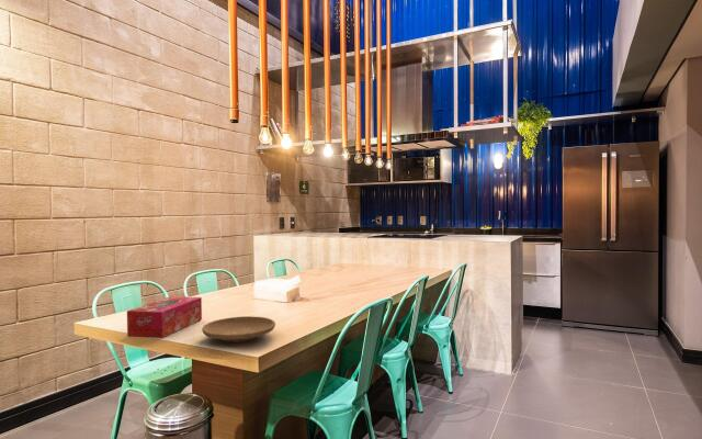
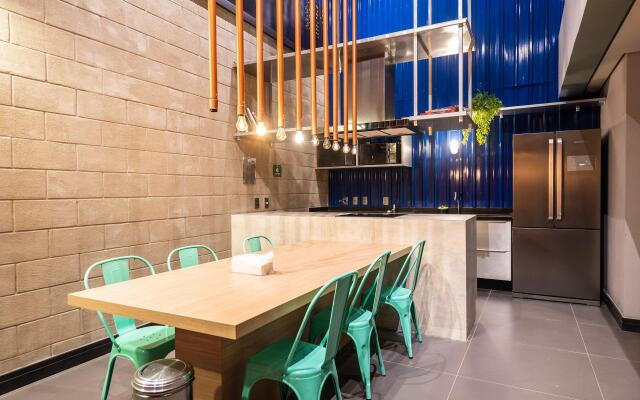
- plate [201,315,276,344]
- tissue box [126,295,203,339]
